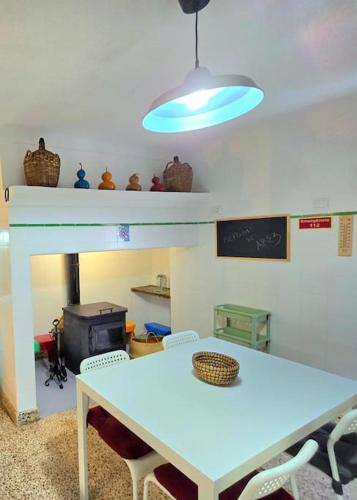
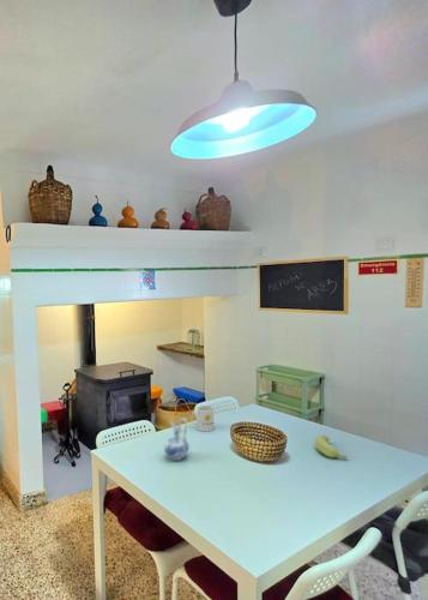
+ ceramic pitcher [163,416,191,462]
+ banana [314,434,348,461]
+ mug [191,404,216,432]
